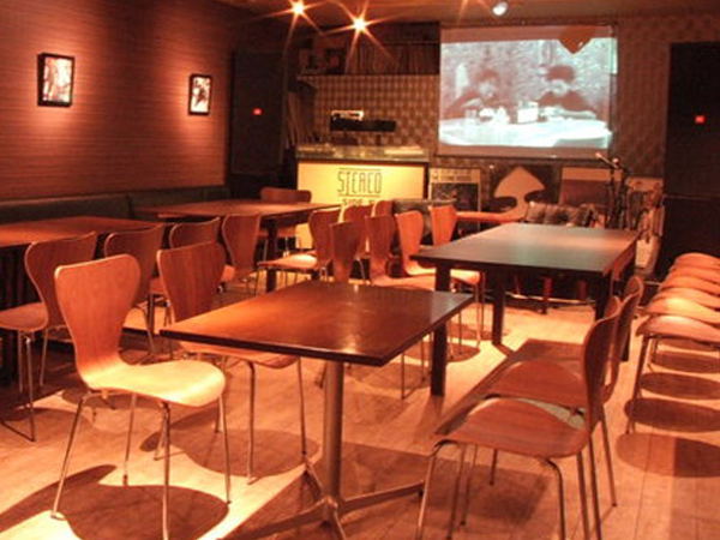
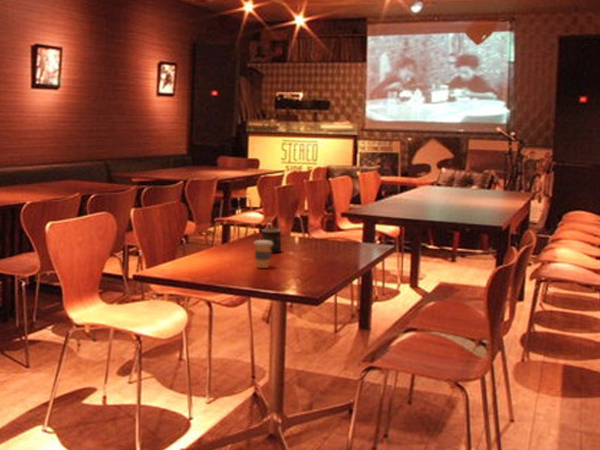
+ coffee cup [253,239,273,269]
+ candle [261,226,283,253]
